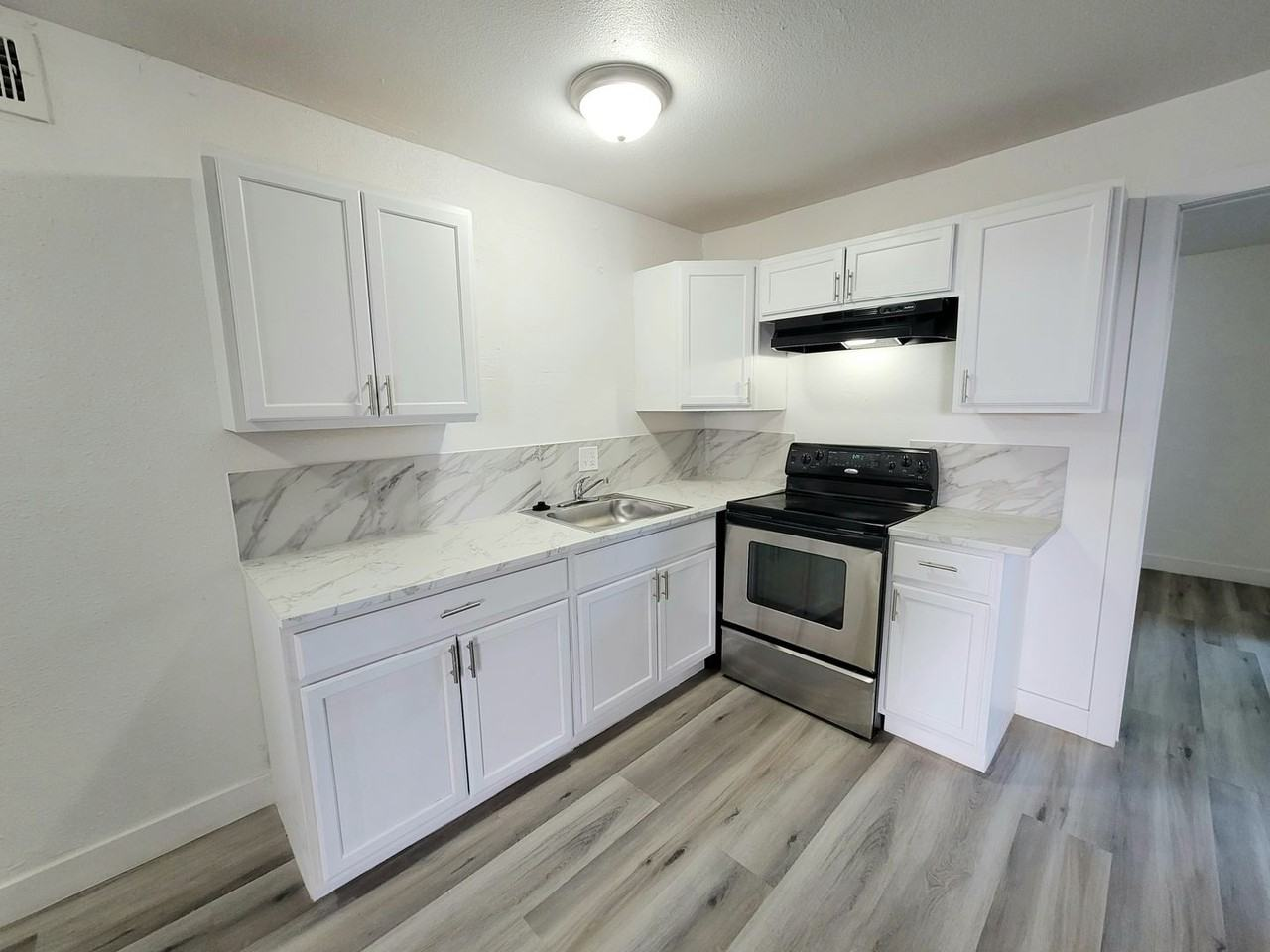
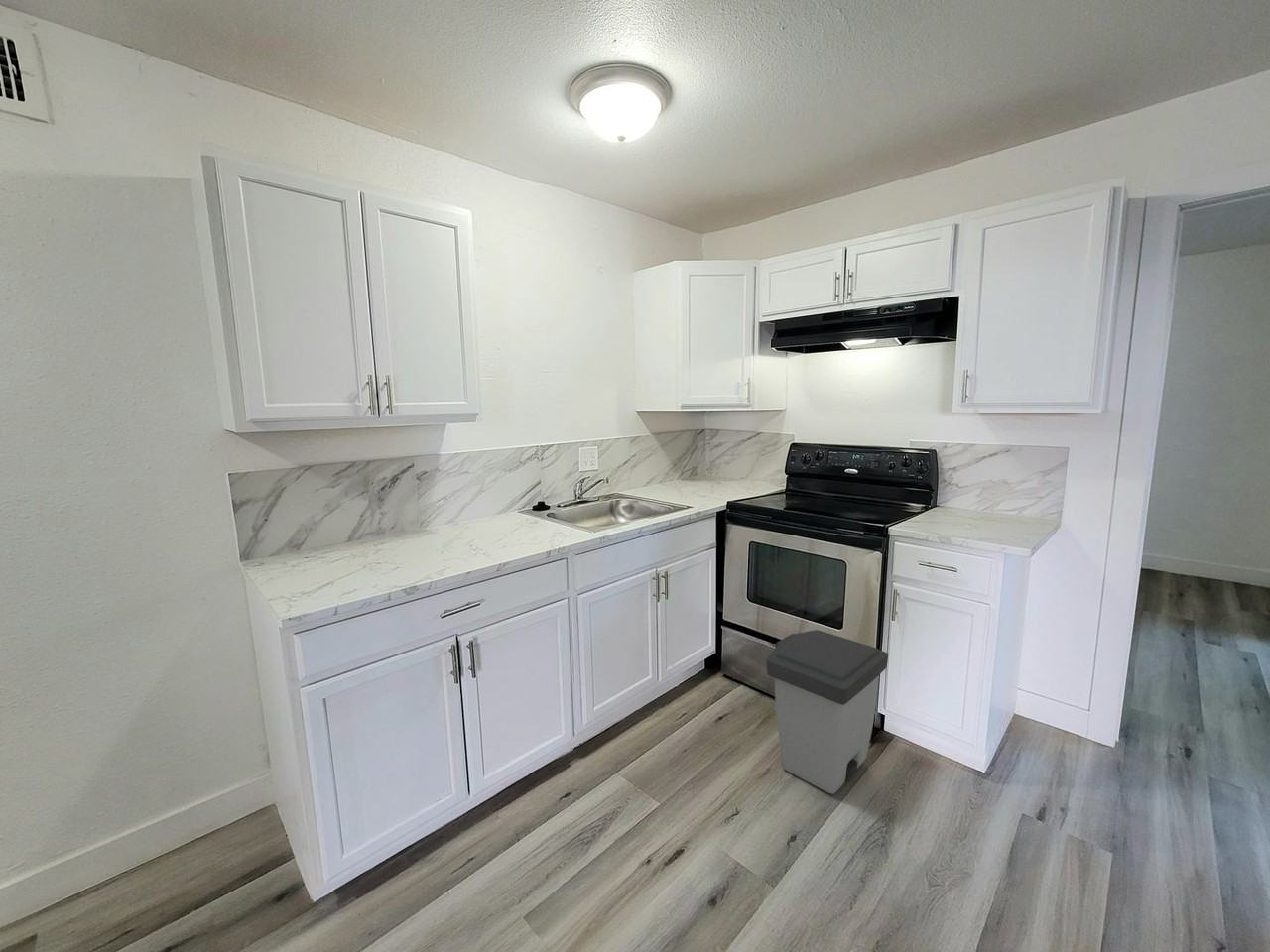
+ trash can [765,629,889,795]
